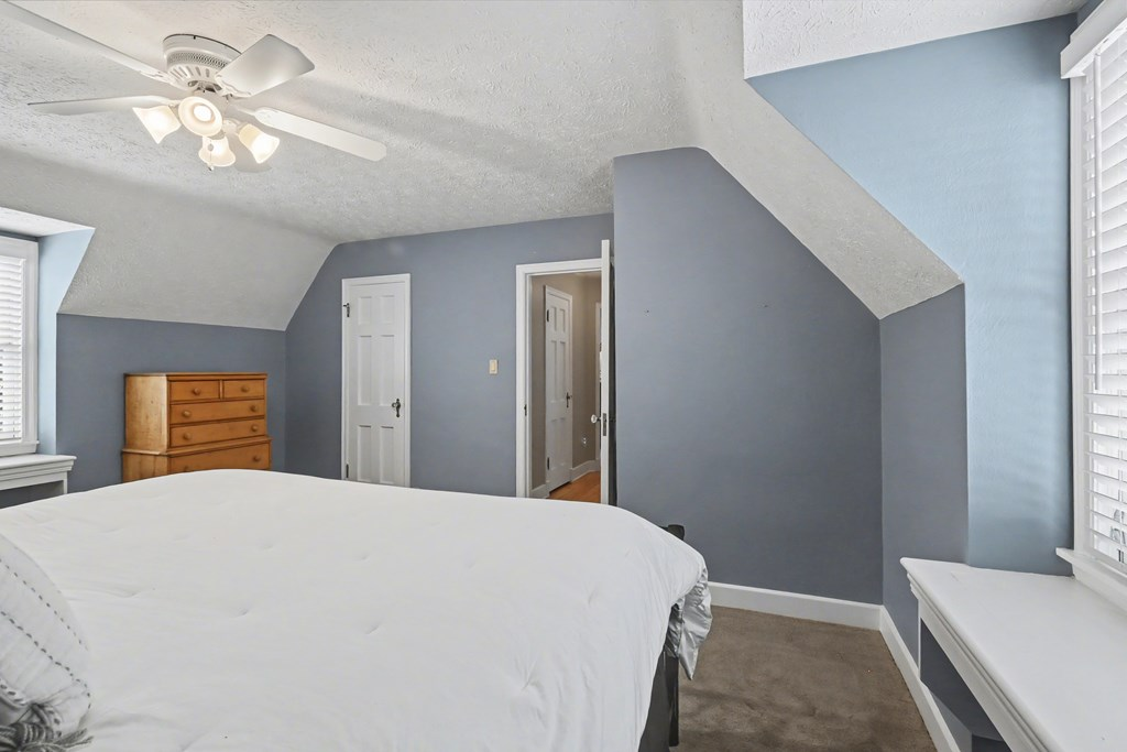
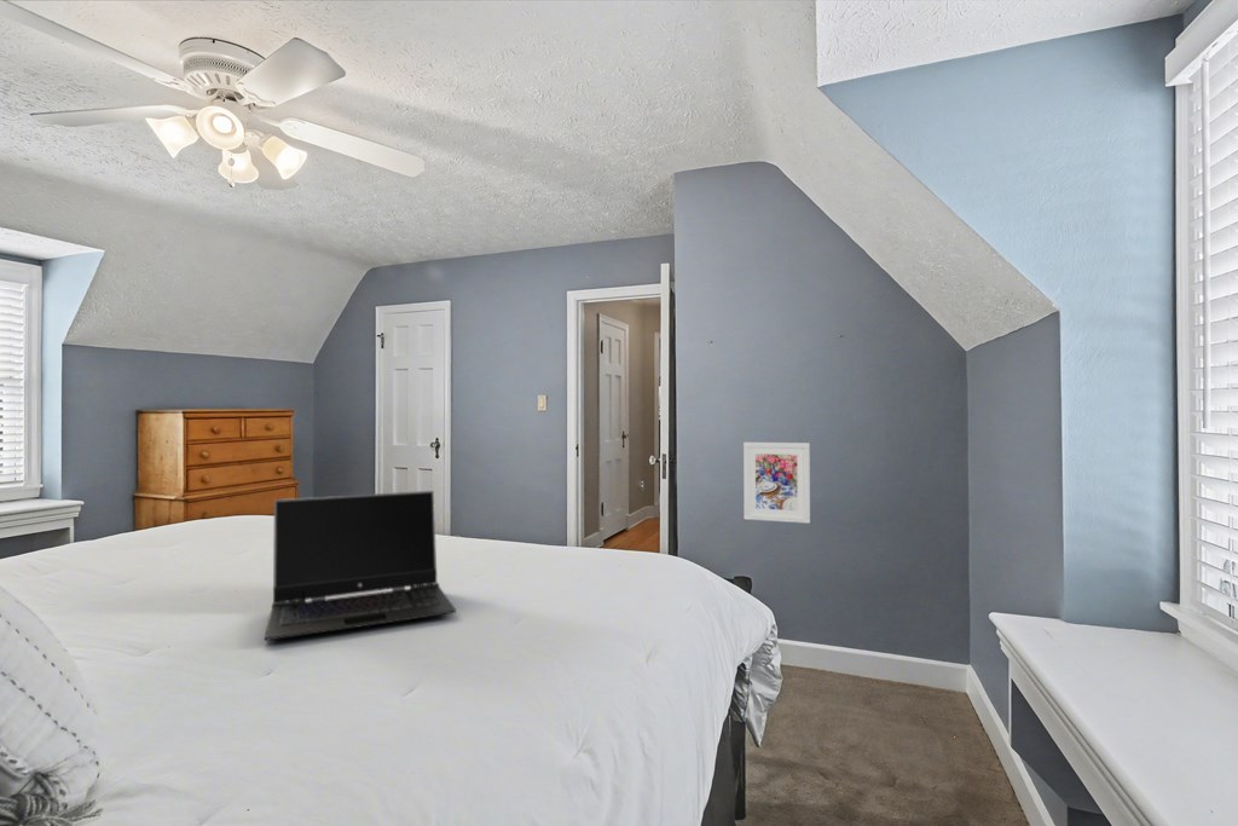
+ laptop computer [264,490,457,642]
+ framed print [742,441,811,525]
